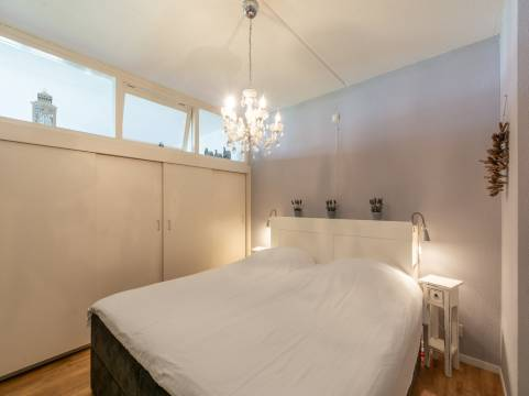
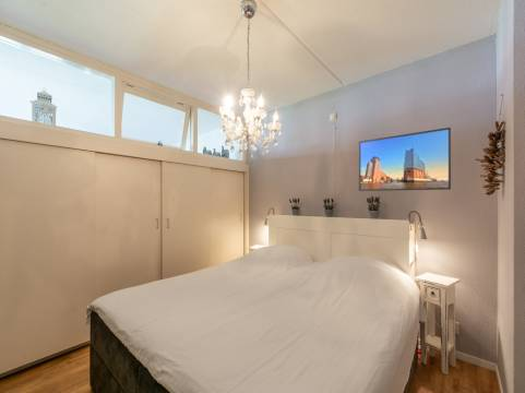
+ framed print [358,127,452,192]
